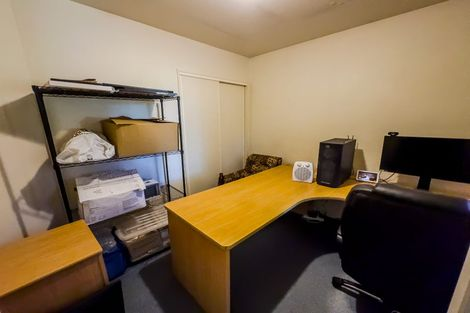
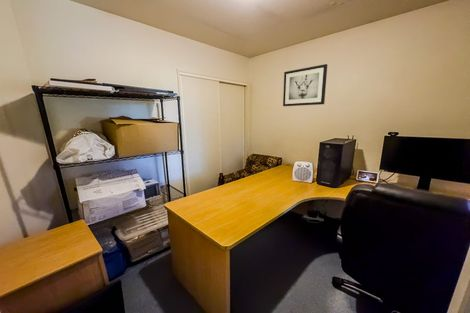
+ wall art [282,63,328,107]
